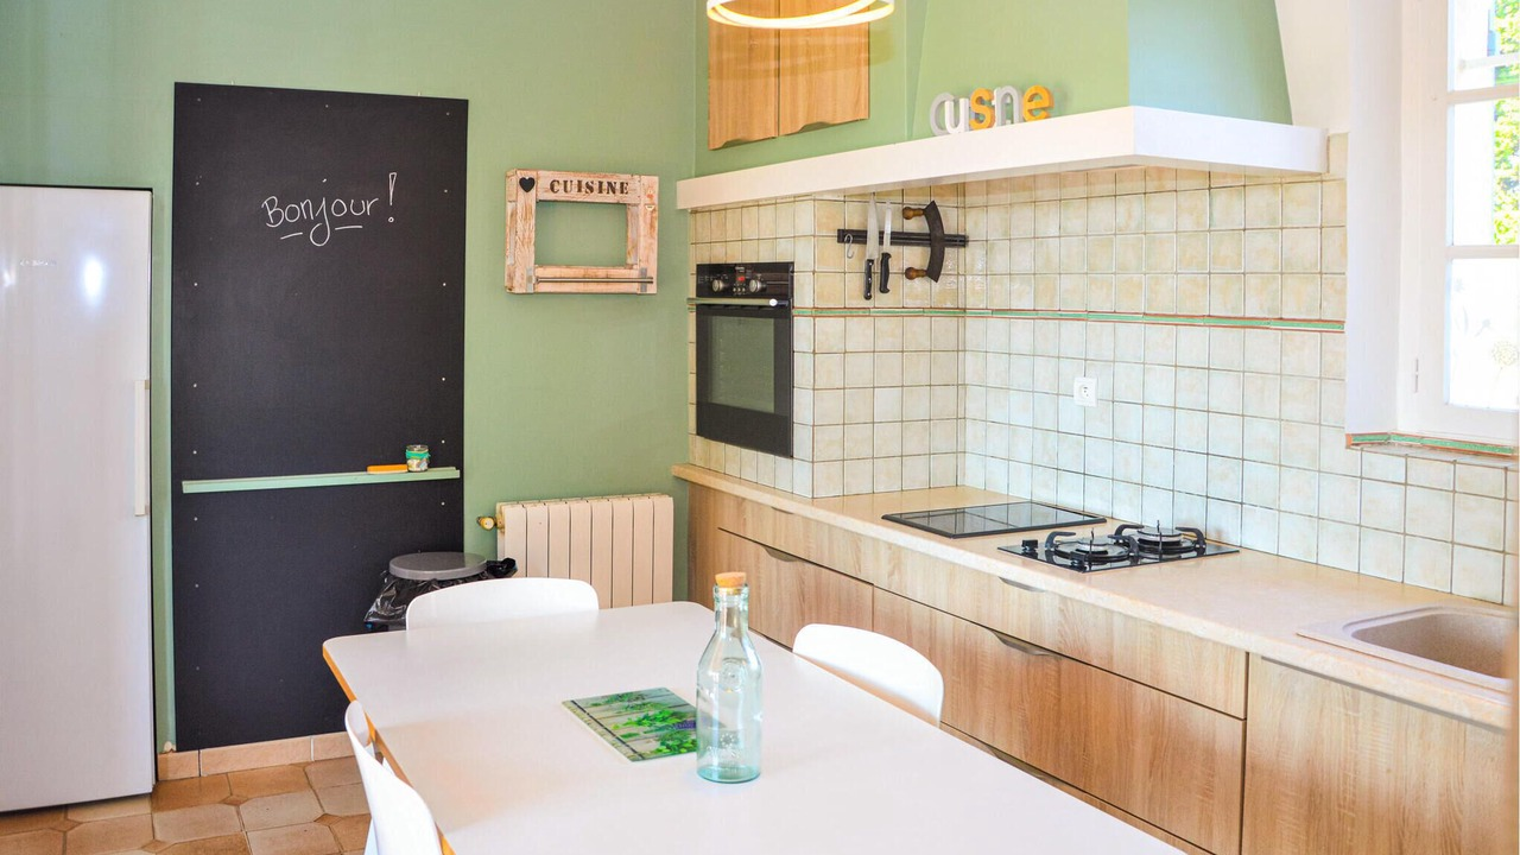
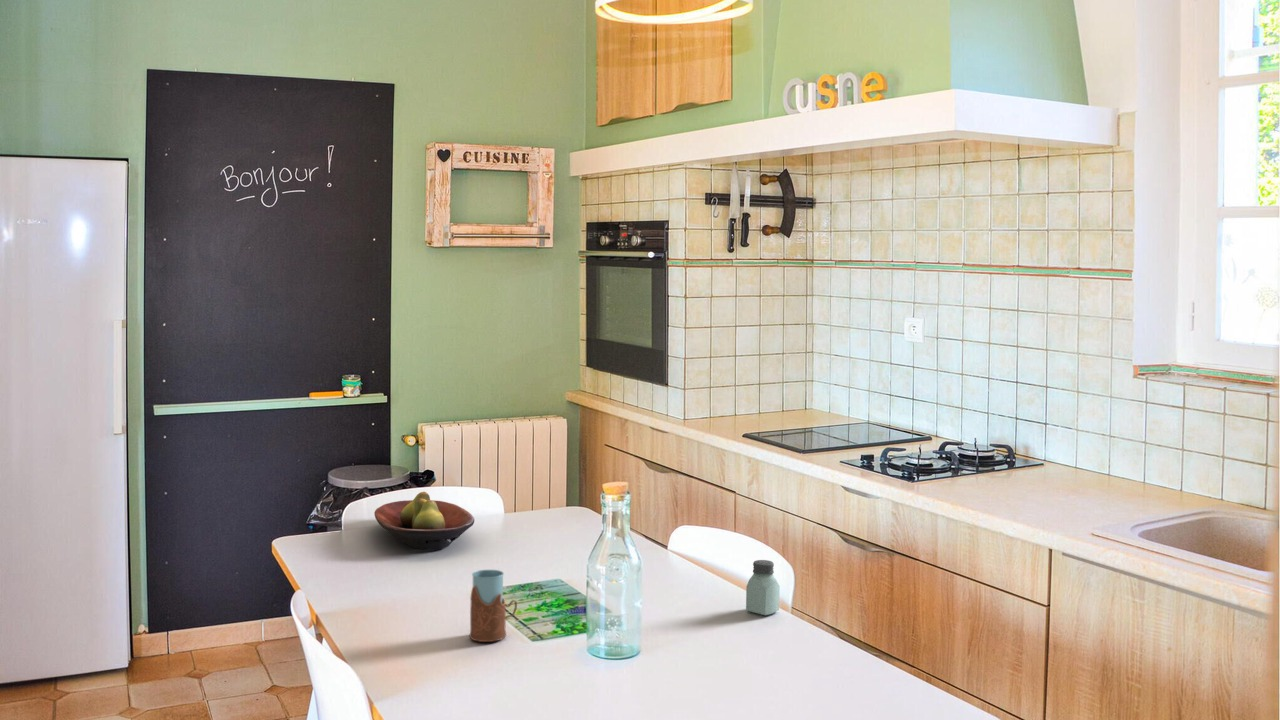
+ saltshaker [745,559,781,616]
+ drinking glass [469,569,518,643]
+ fruit bowl [373,491,475,551]
